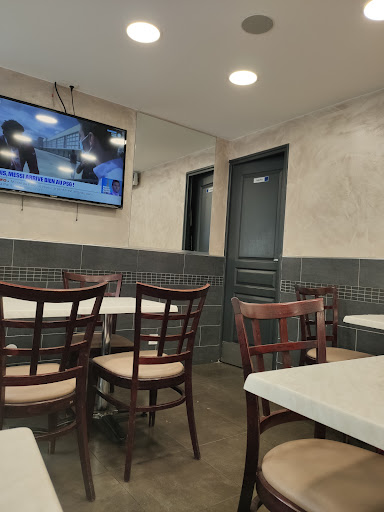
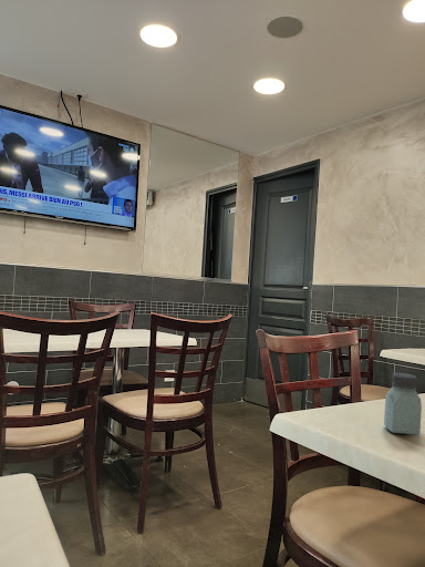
+ saltshaker [383,372,423,436]
